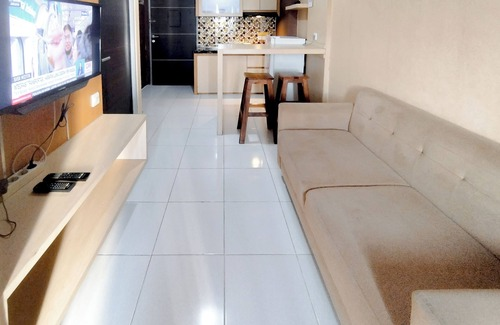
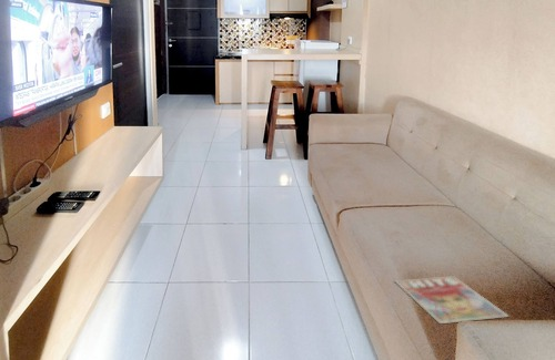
+ magazine [394,275,511,325]
